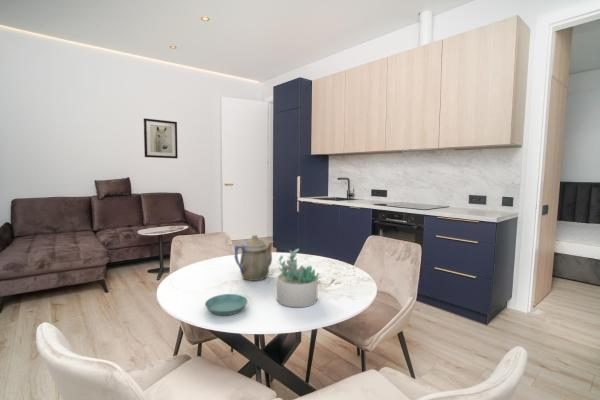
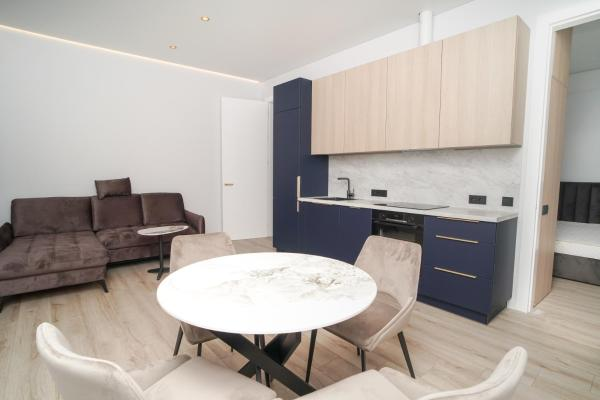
- succulent plant [276,248,319,308]
- saucer [204,293,248,316]
- teapot [234,234,274,282]
- wall art [143,117,179,159]
